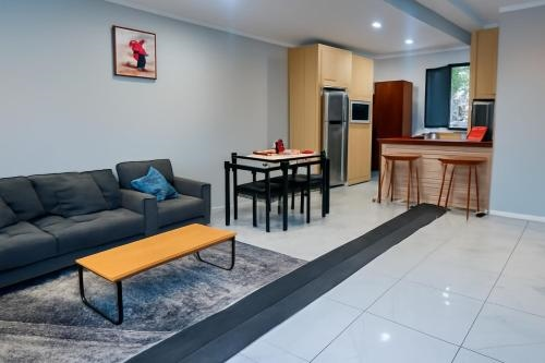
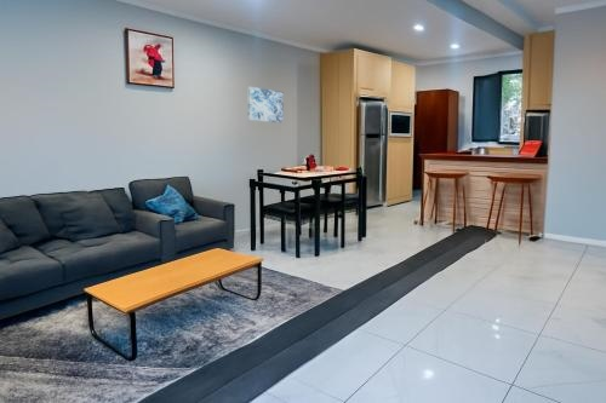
+ wall art [246,86,285,123]
